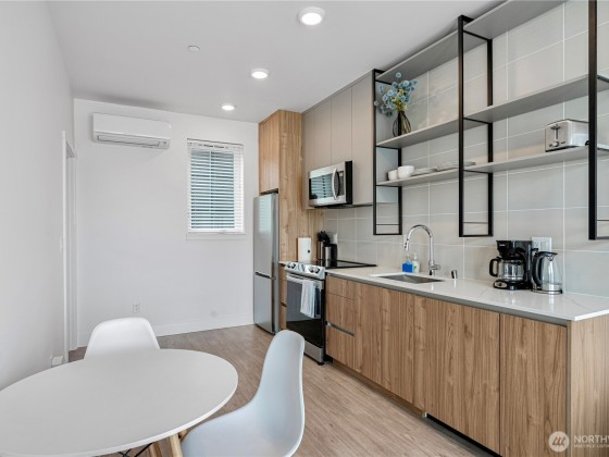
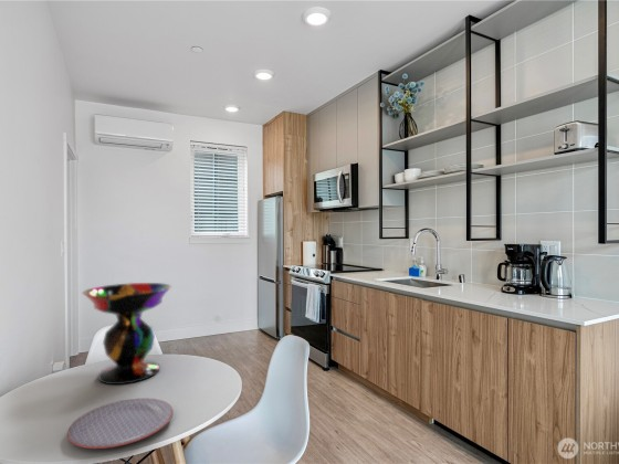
+ decorative bowl [81,282,172,386]
+ plate [66,397,175,450]
